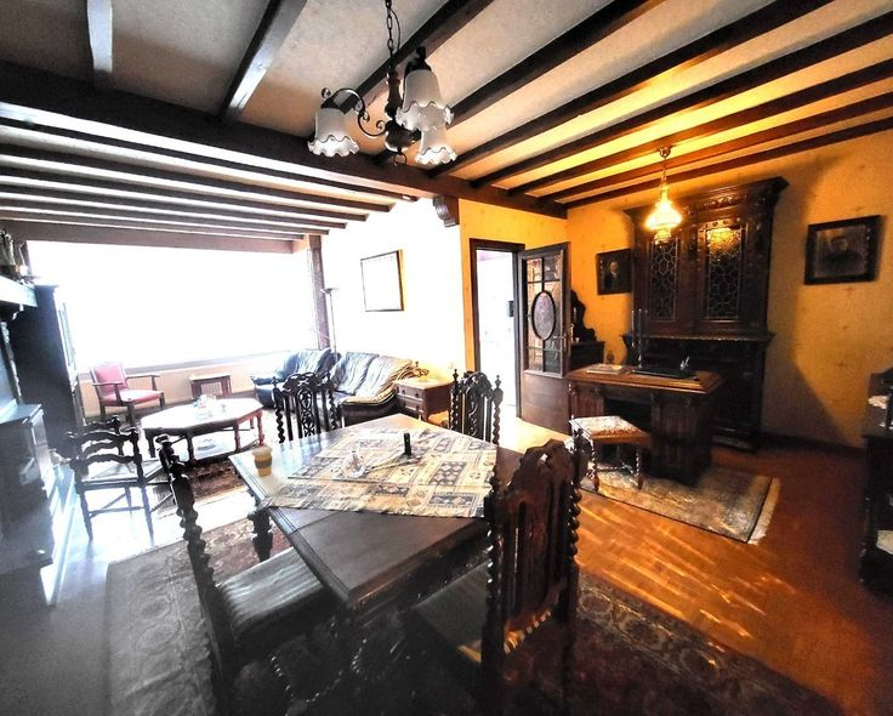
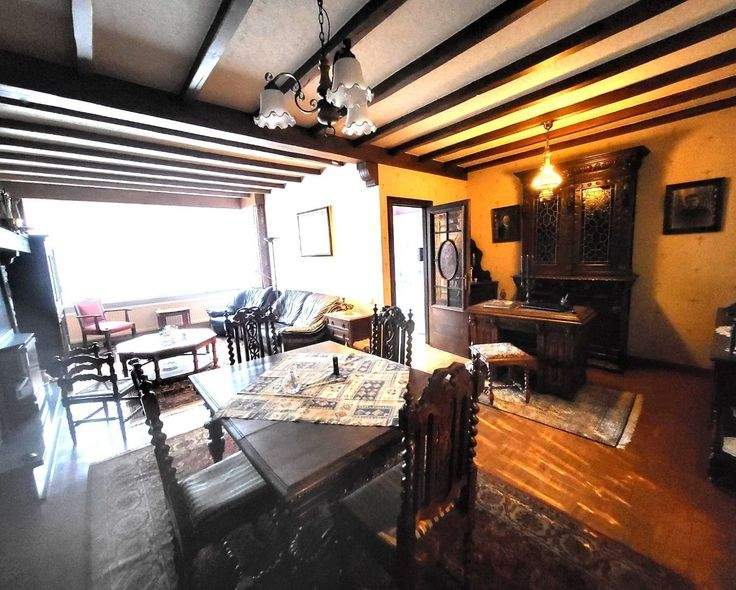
- coffee cup [250,445,274,477]
